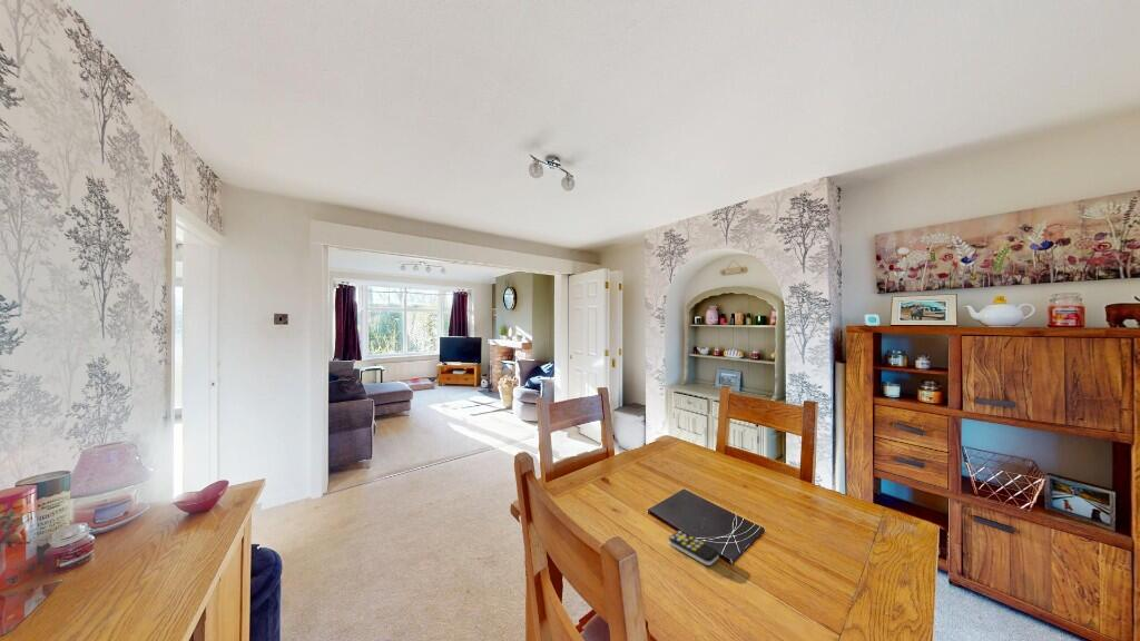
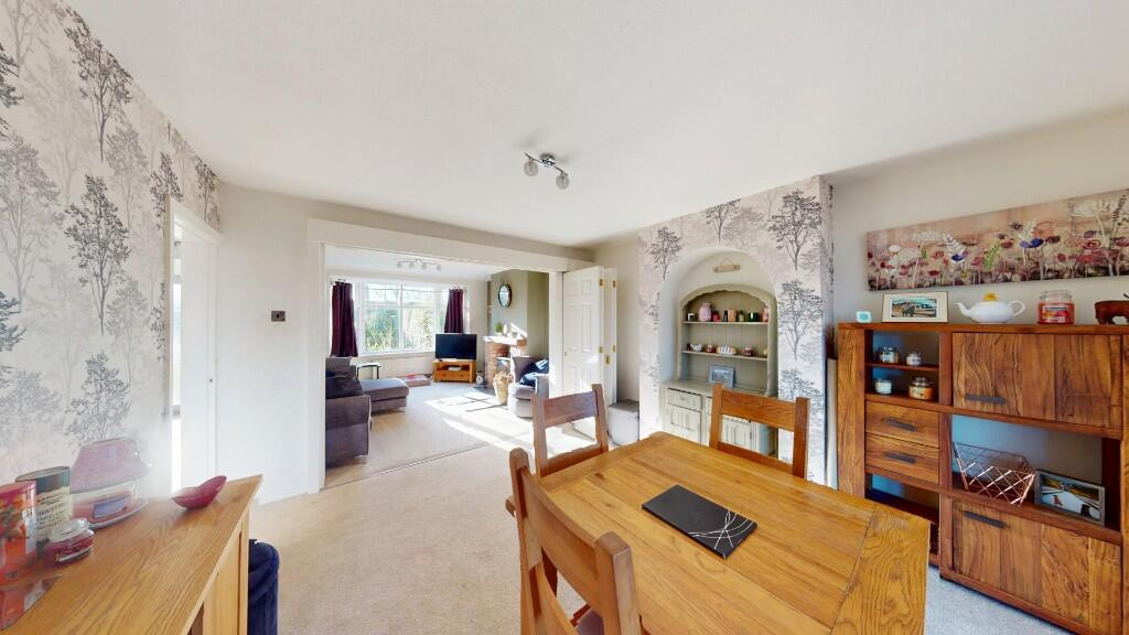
- remote control [668,530,720,566]
